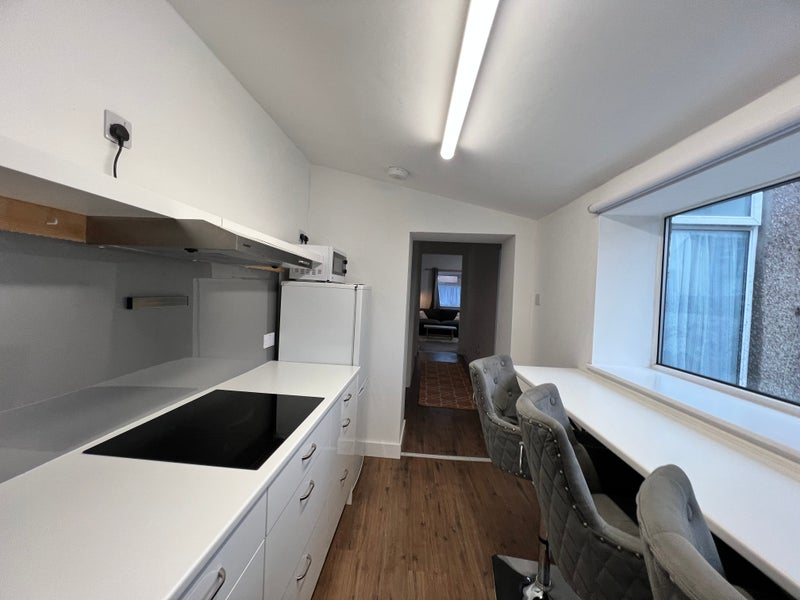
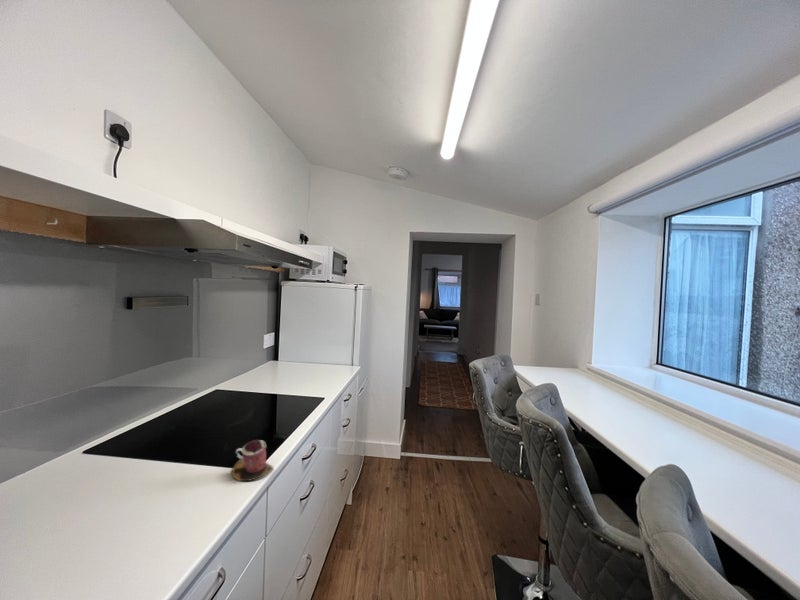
+ mug [231,439,275,482]
